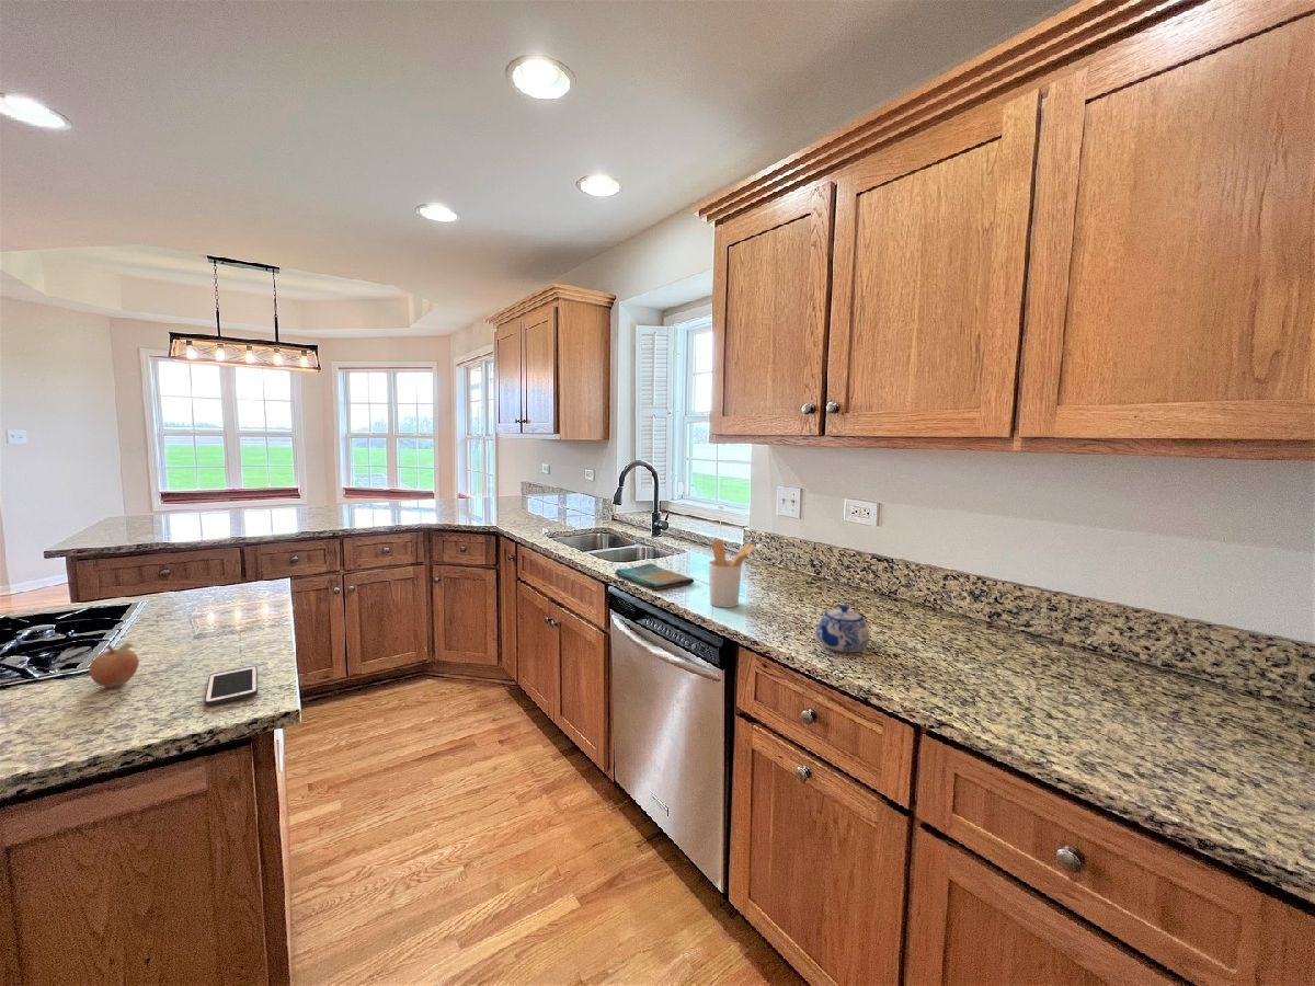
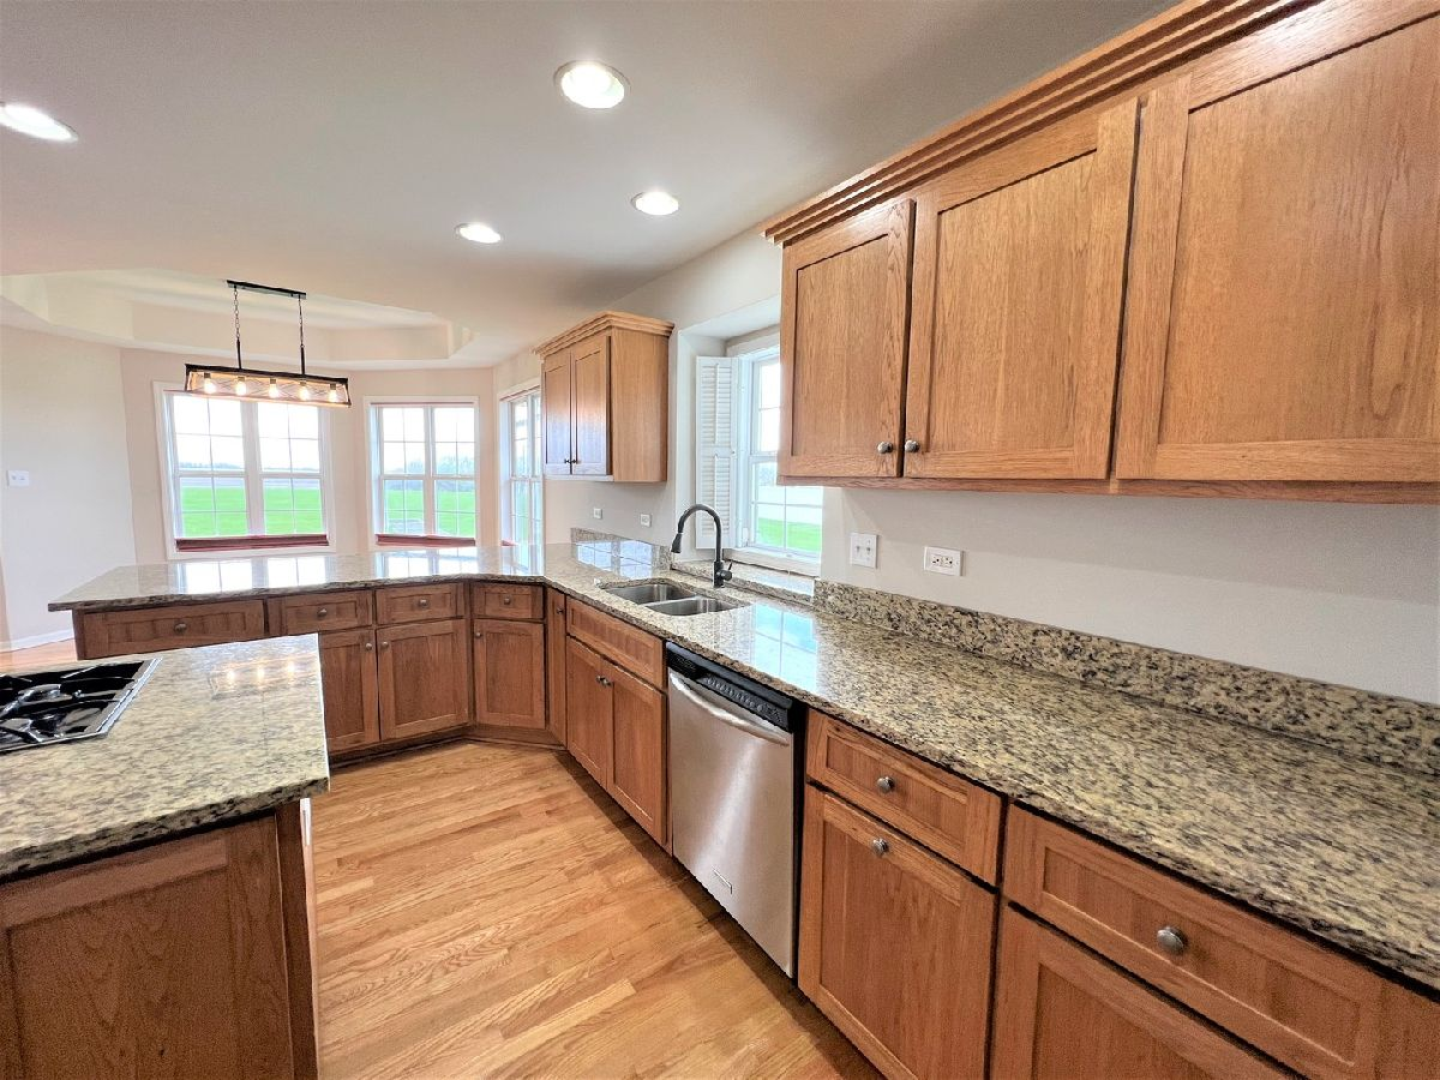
- cell phone [204,665,259,707]
- utensil holder [708,539,757,609]
- fruit [88,642,140,688]
- dish towel [614,562,695,591]
- teapot [815,604,871,653]
